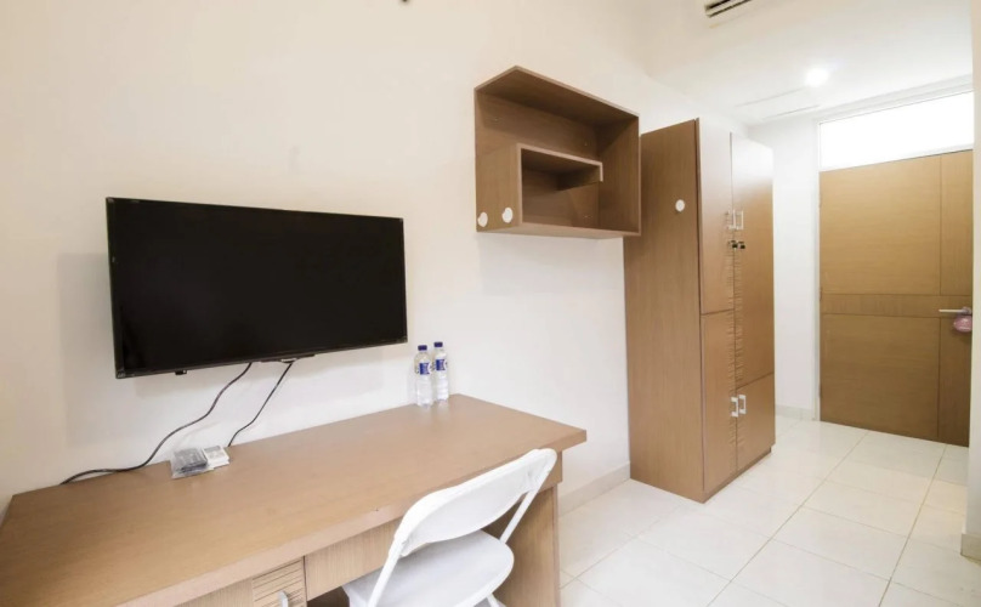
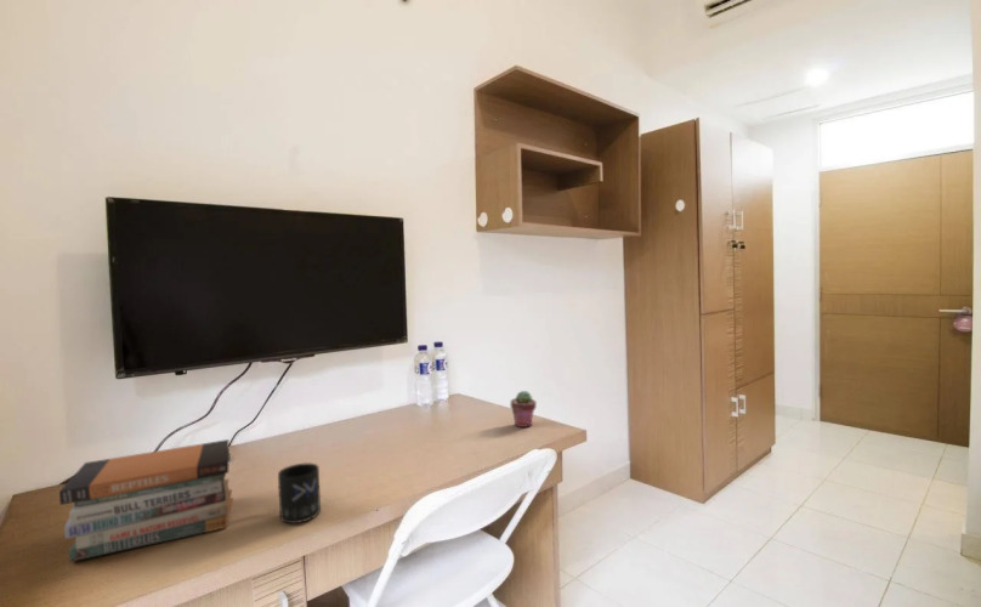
+ potted succulent [509,390,538,429]
+ book stack [58,438,233,563]
+ mug [277,461,322,524]
